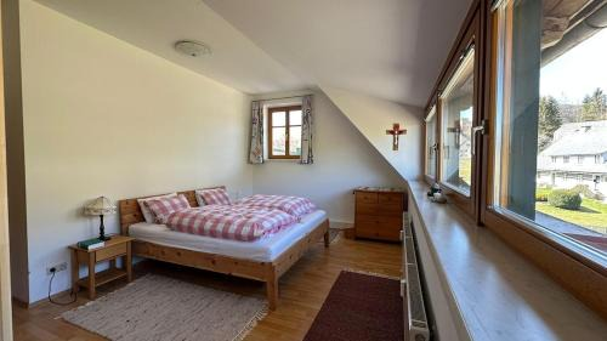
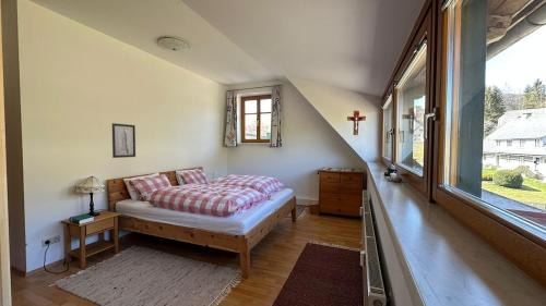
+ wall art [111,122,136,159]
